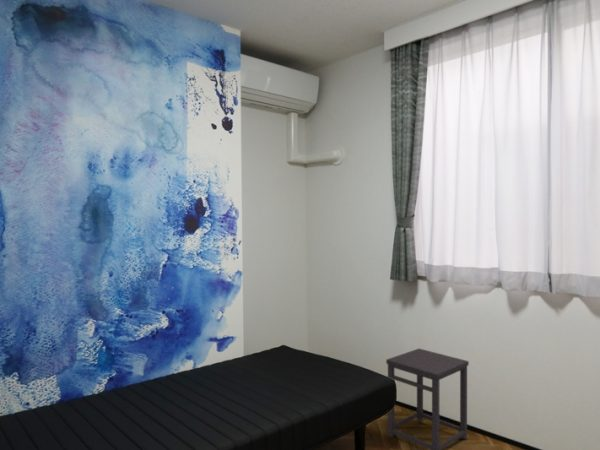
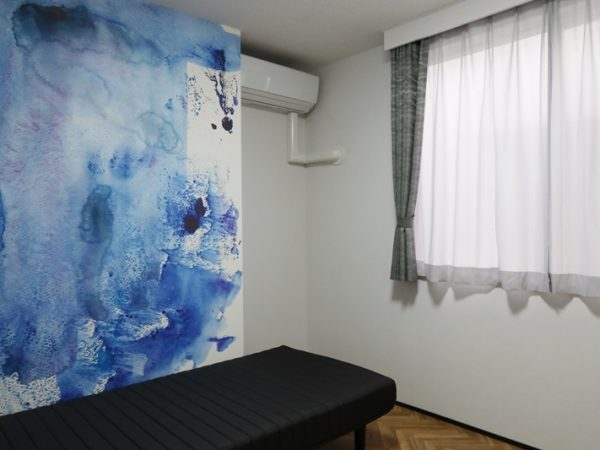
- side table [385,348,470,450]
